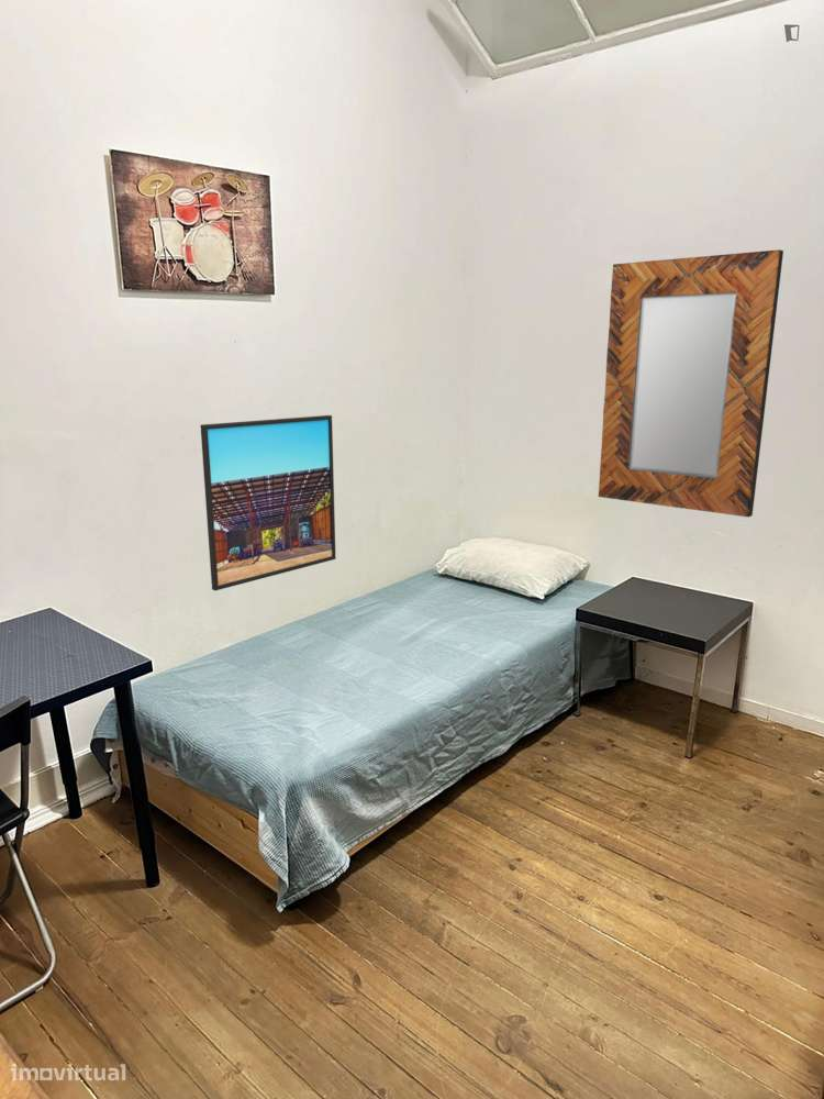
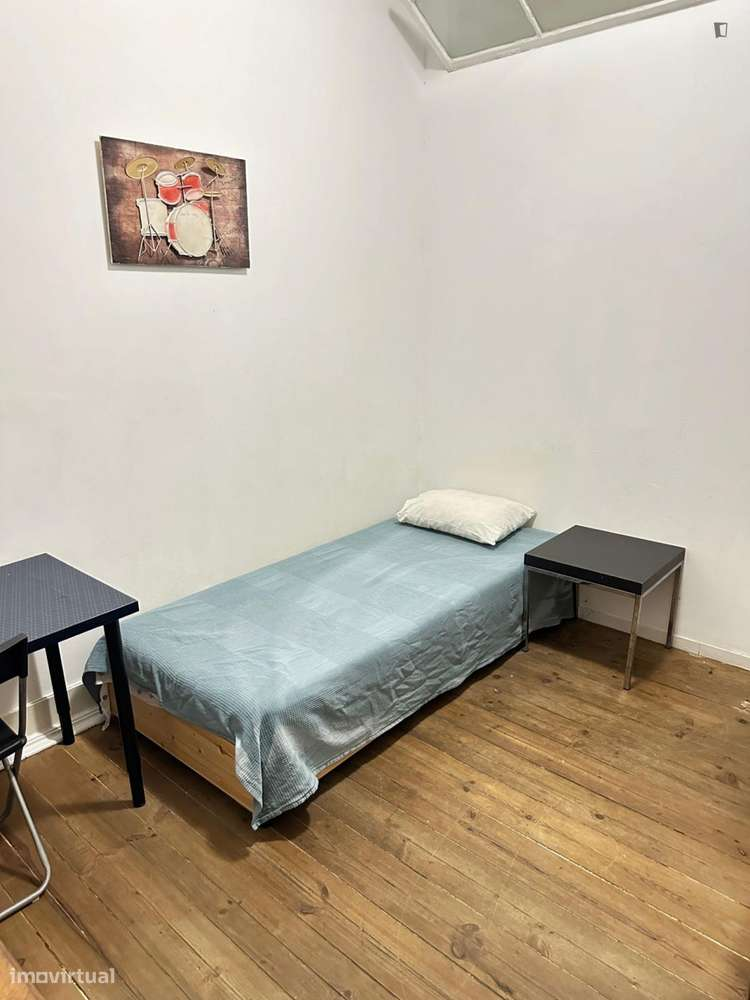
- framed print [199,414,337,591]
- home mirror [598,248,784,519]
